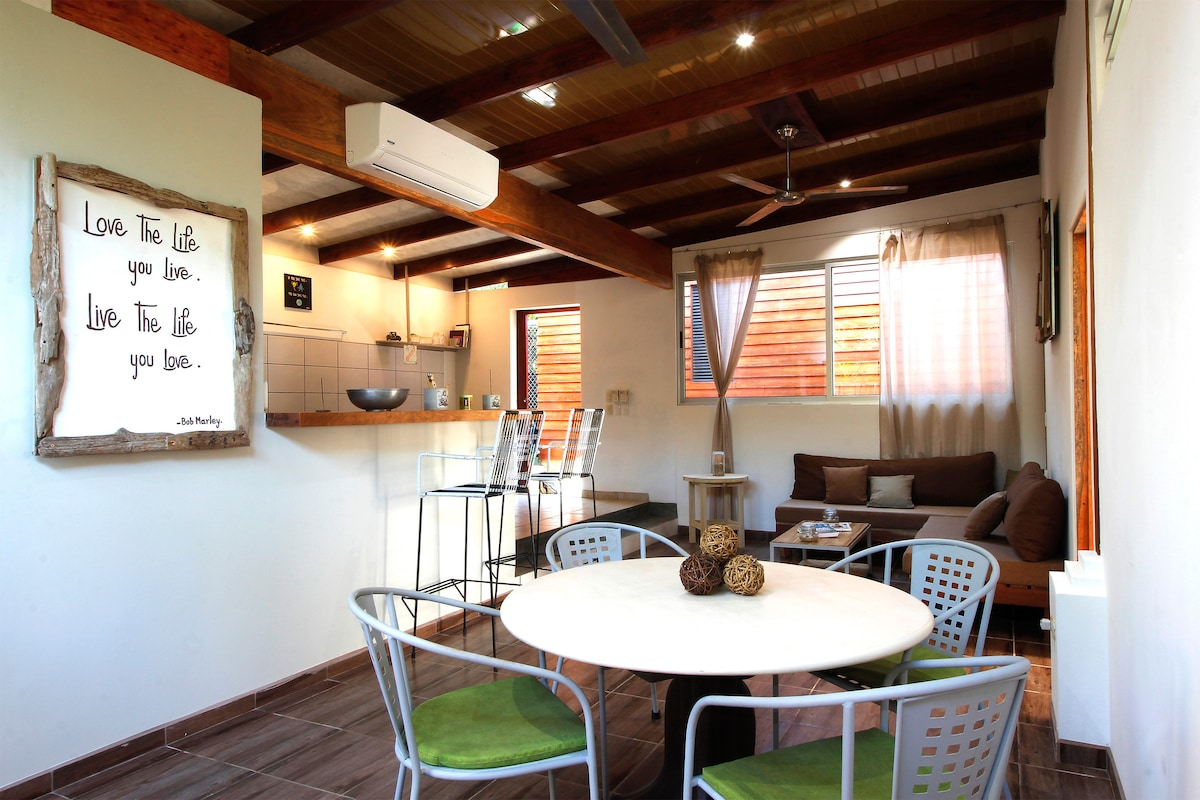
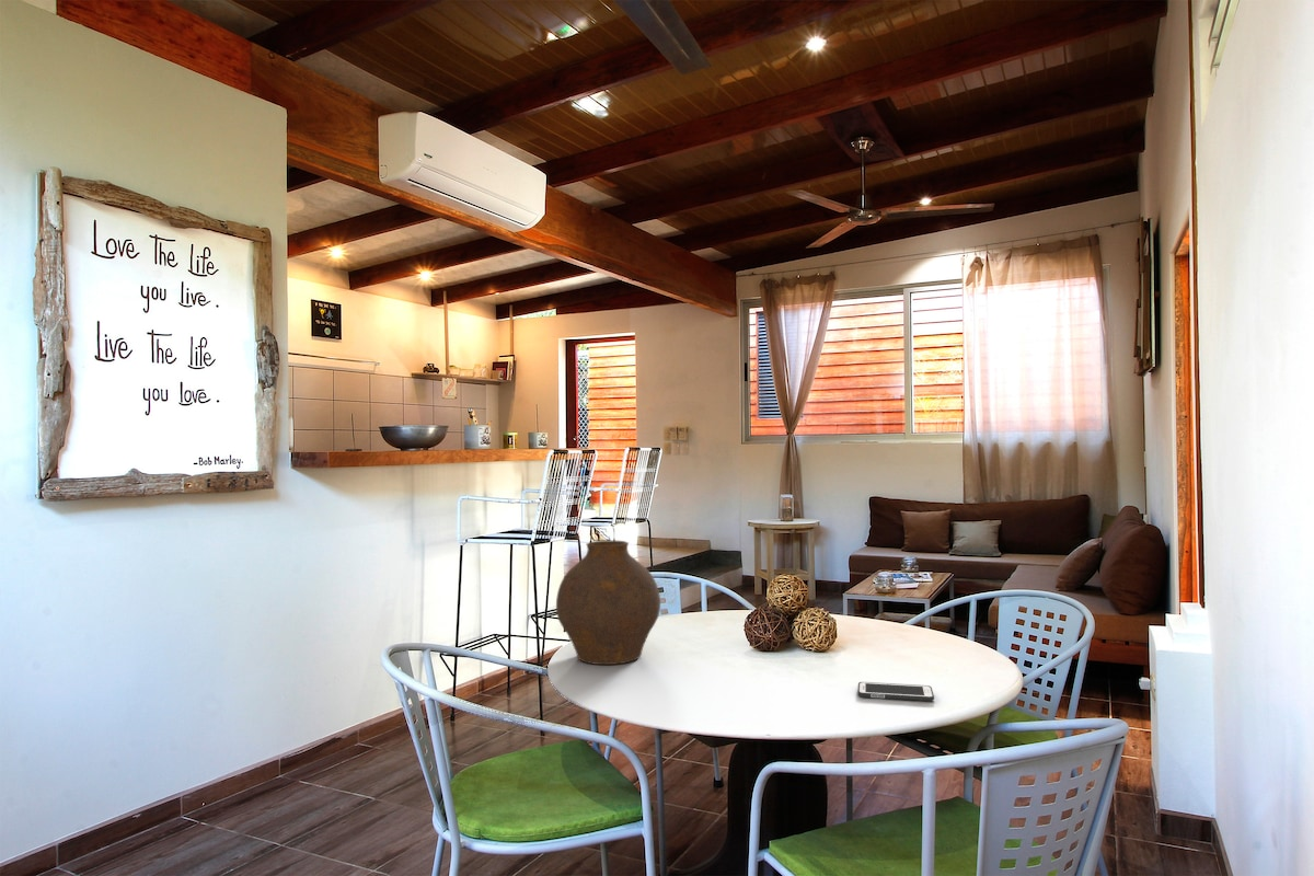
+ cell phone [856,681,935,702]
+ vase [555,540,661,666]
